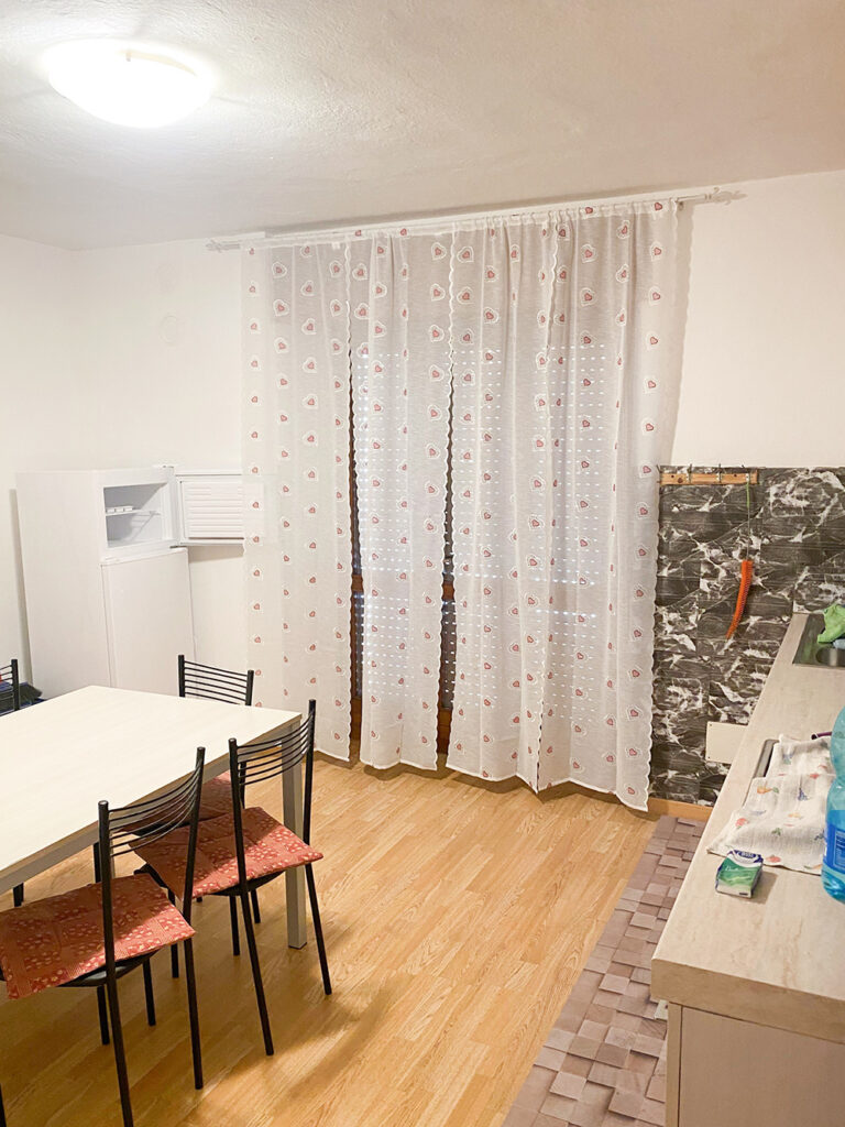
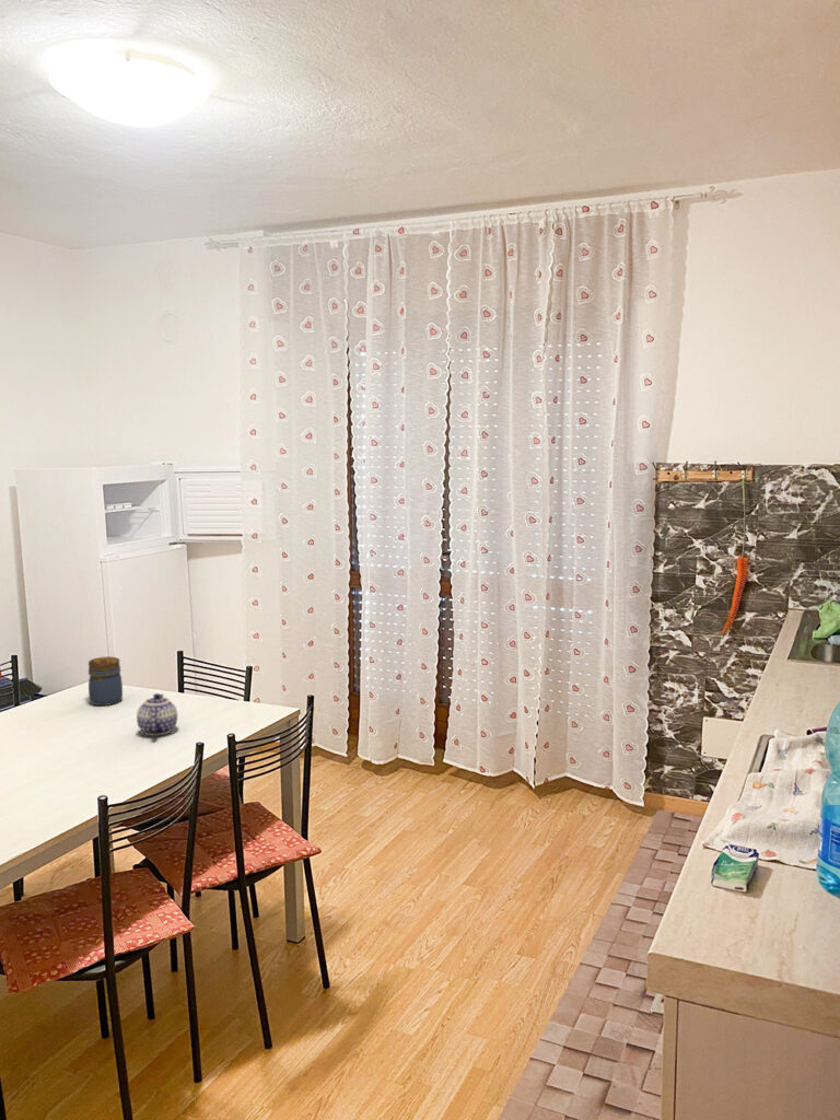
+ teapot [136,692,178,737]
+ jar [88,655,124,707]
